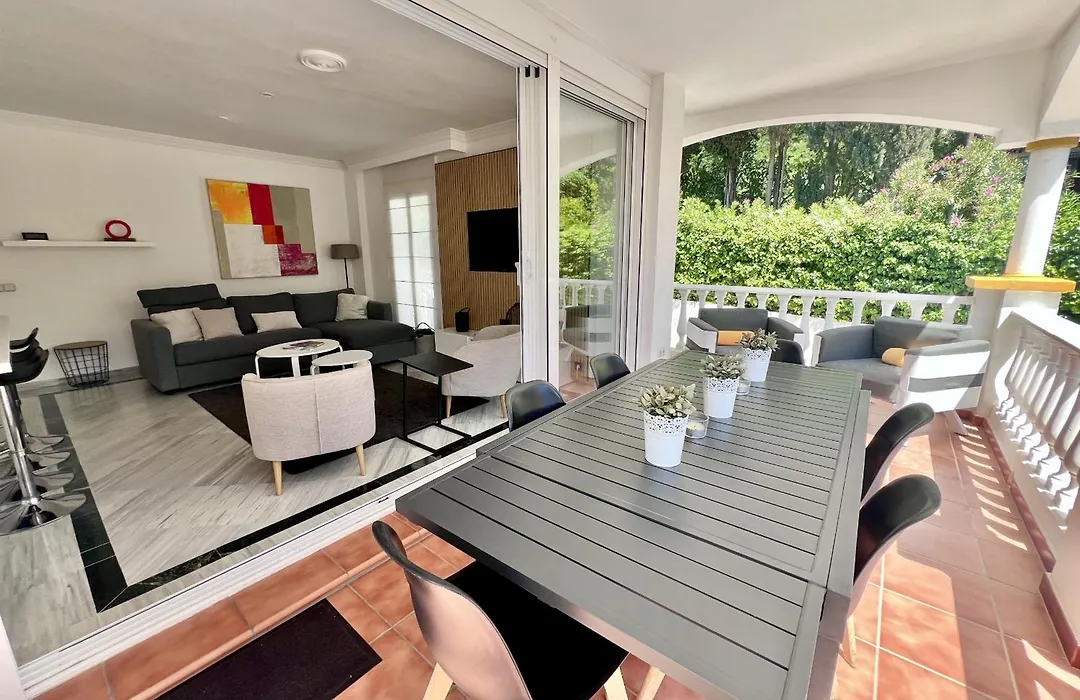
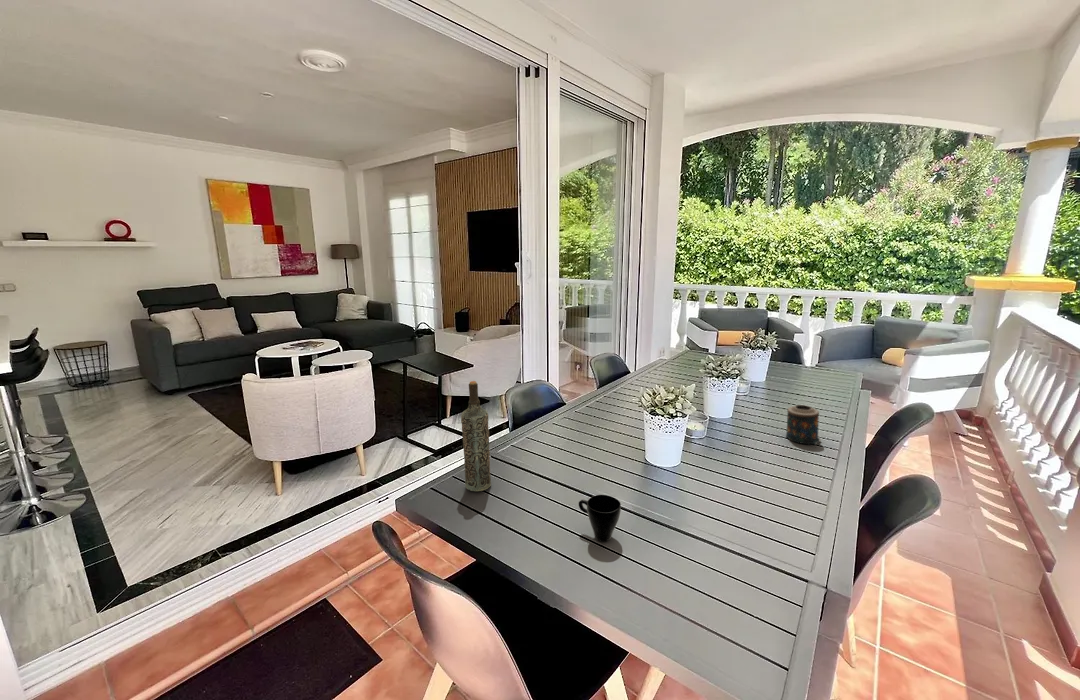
+ bottle [460,380,492,492]
+ candle [785,404,822,445]
+ cup [578,494,622,543]
